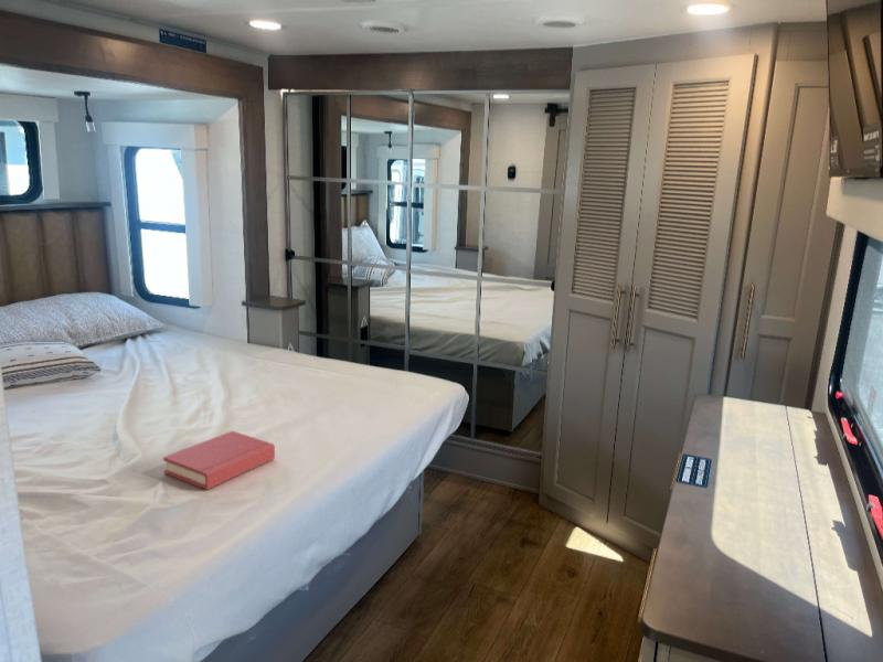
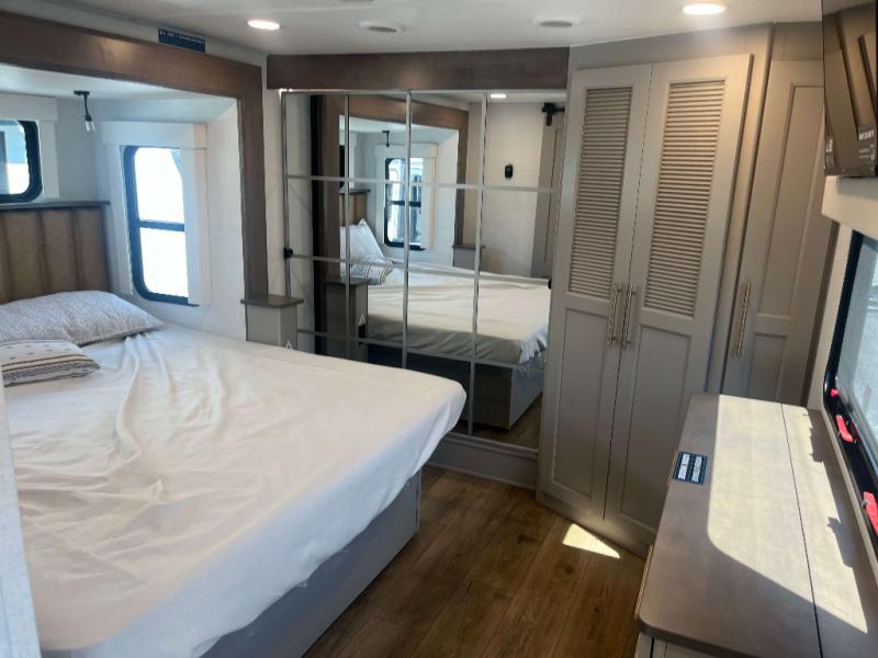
- hardback book [162,429,276,491]
